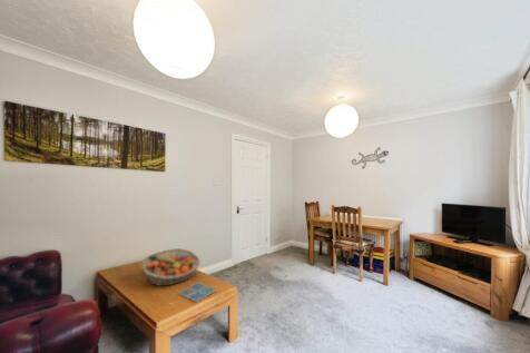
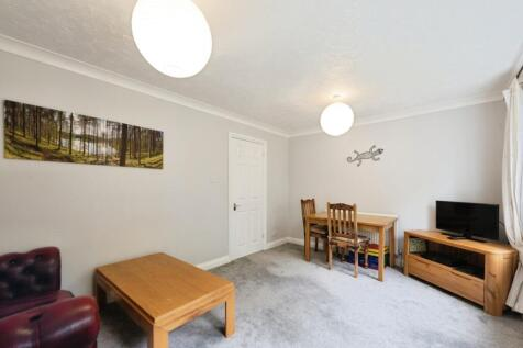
- drink coaster [177,282,218,303]
- fruit basket [141,247,200,287]
